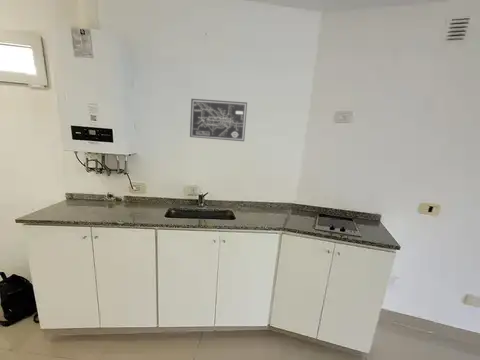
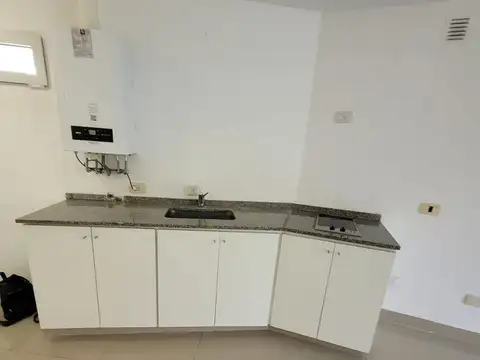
- wall art [189,98,248,142]
